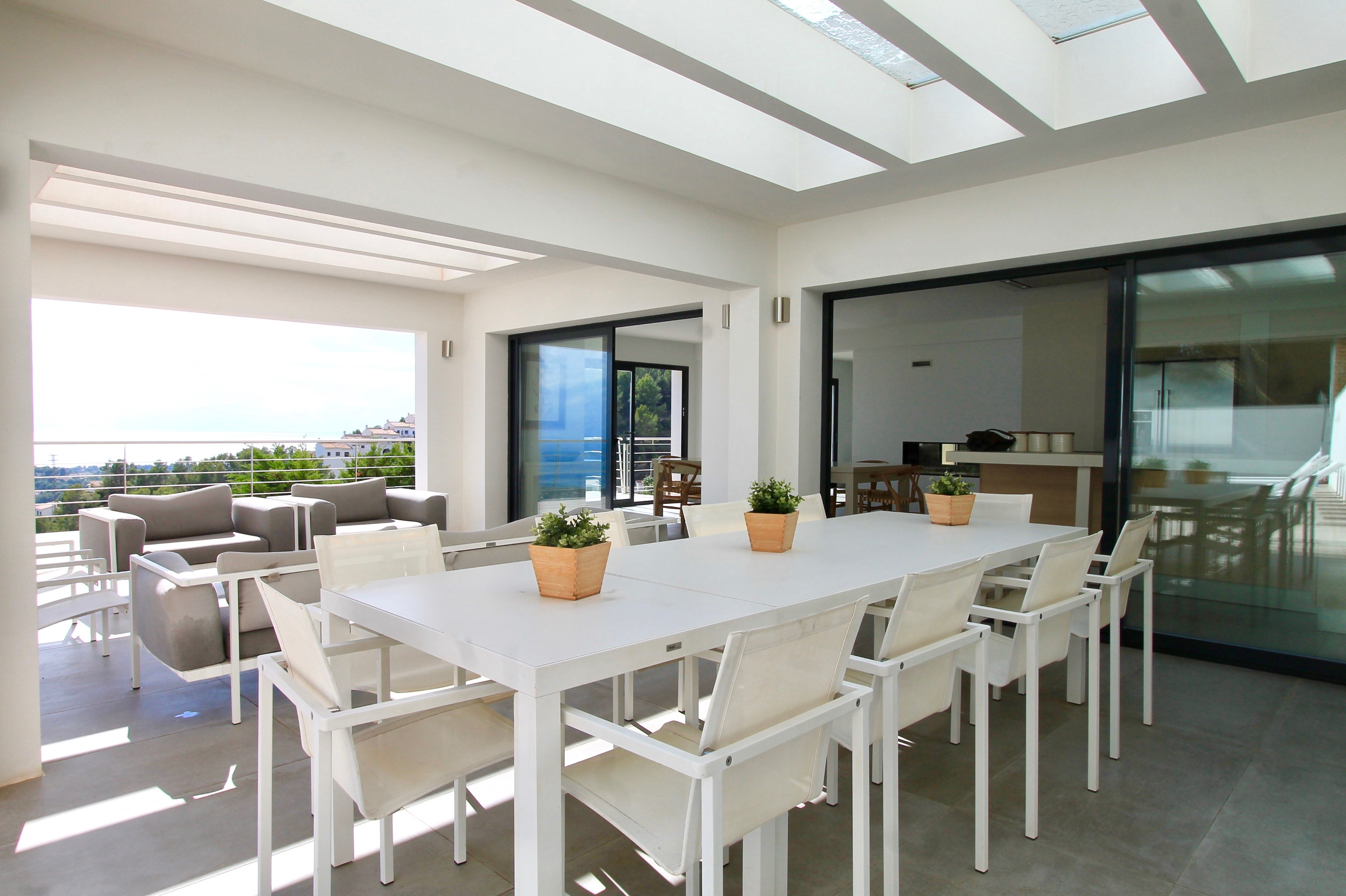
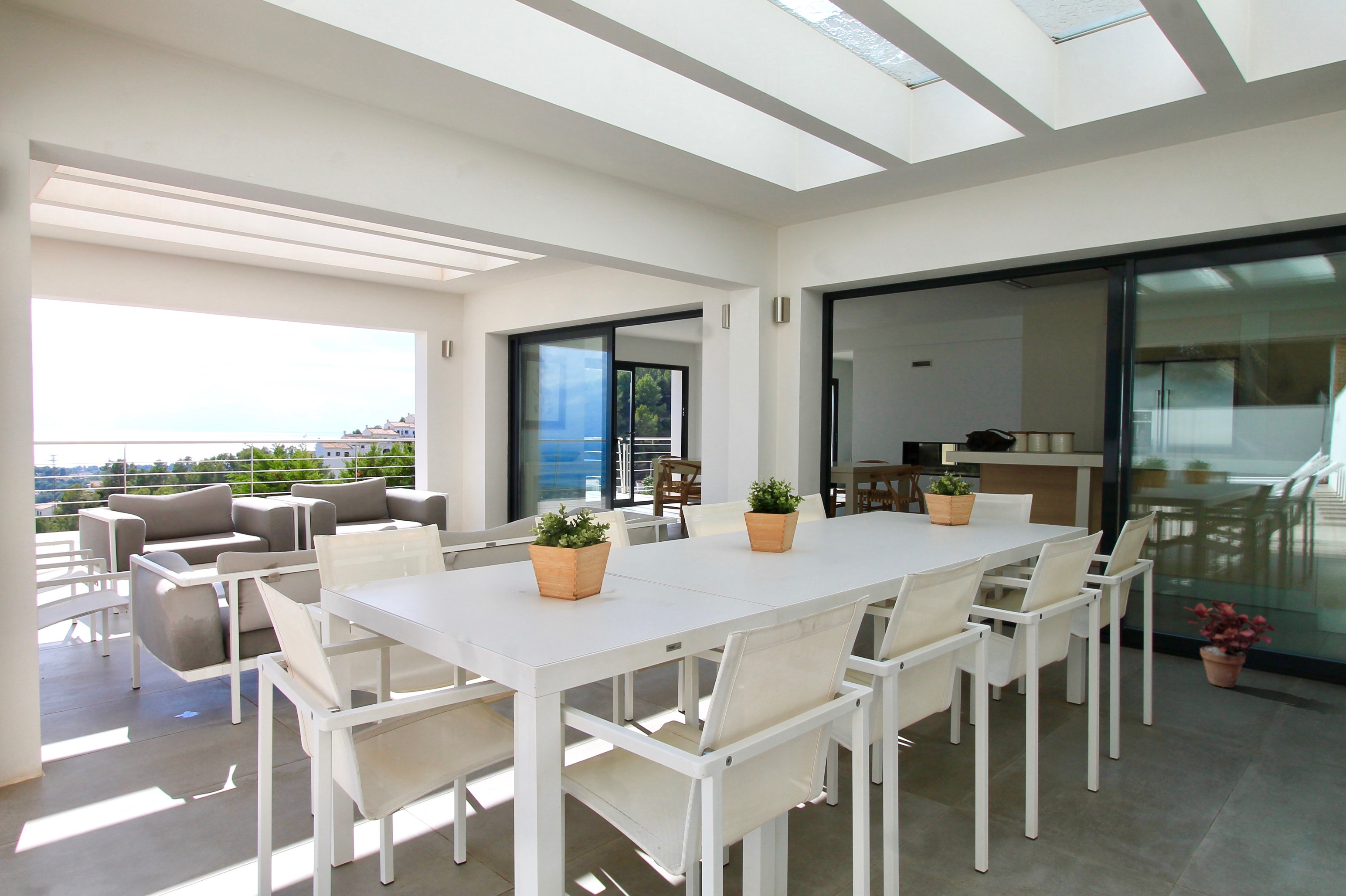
+ potted plant [1183,601,1276,688]
